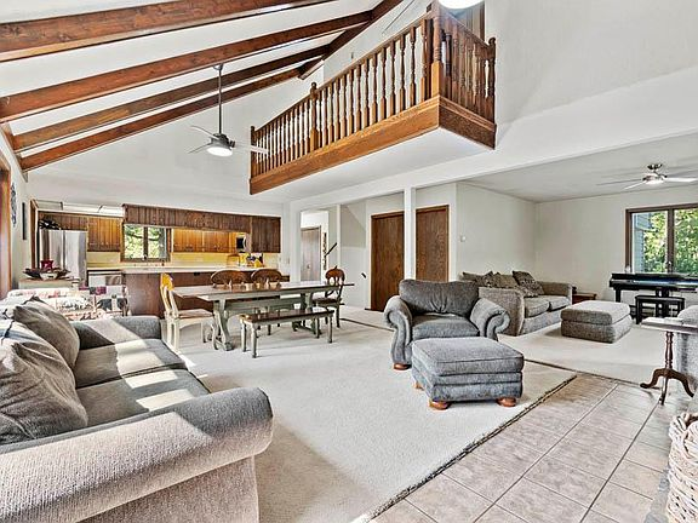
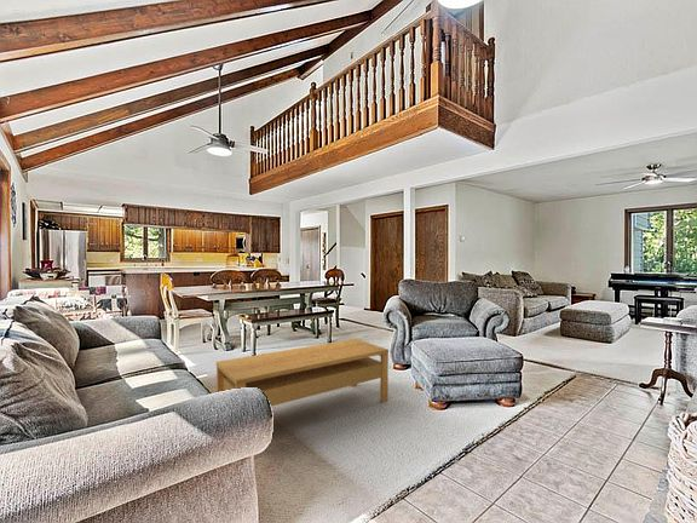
+ coffee table [215,338,390,407]
